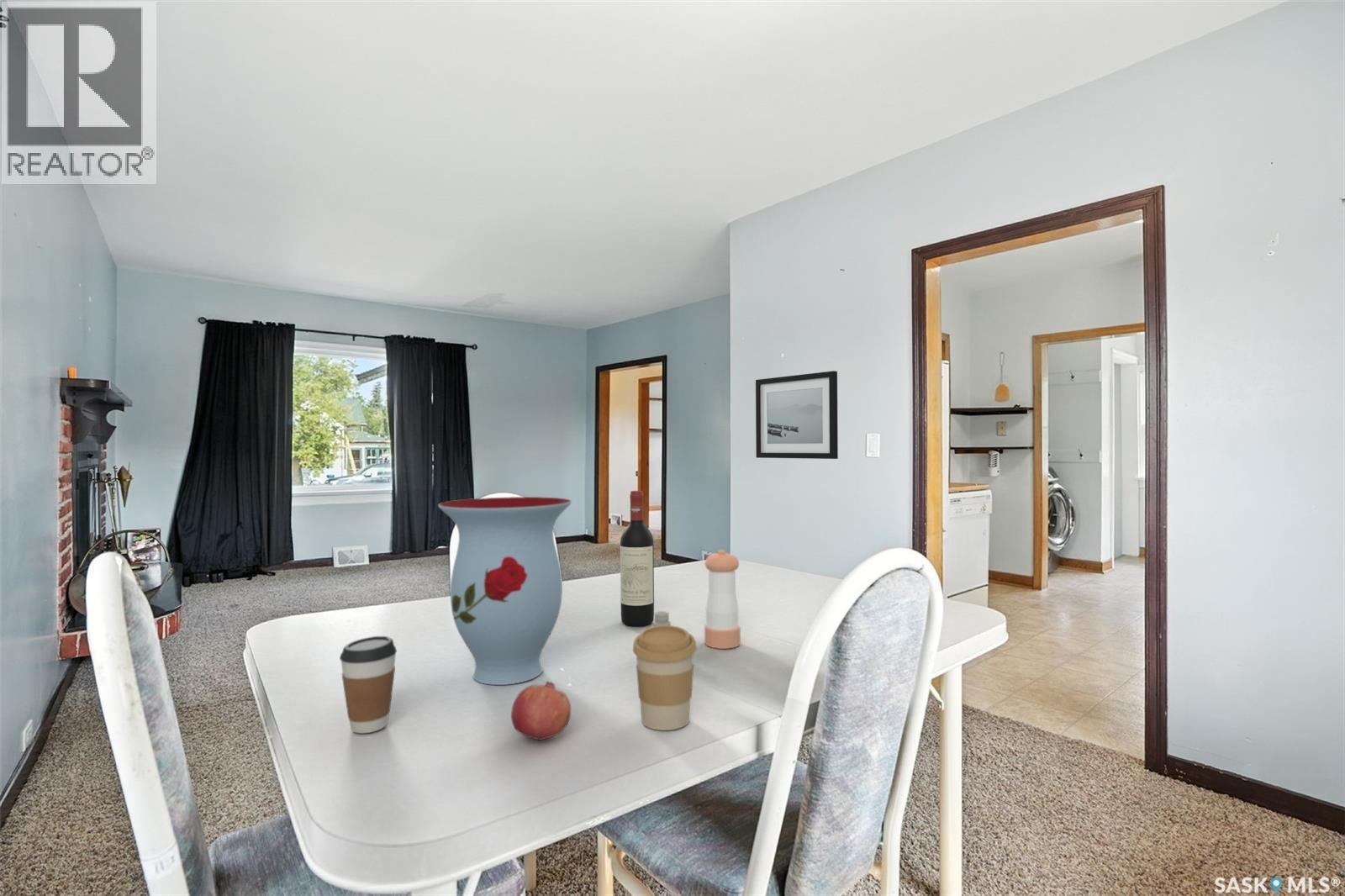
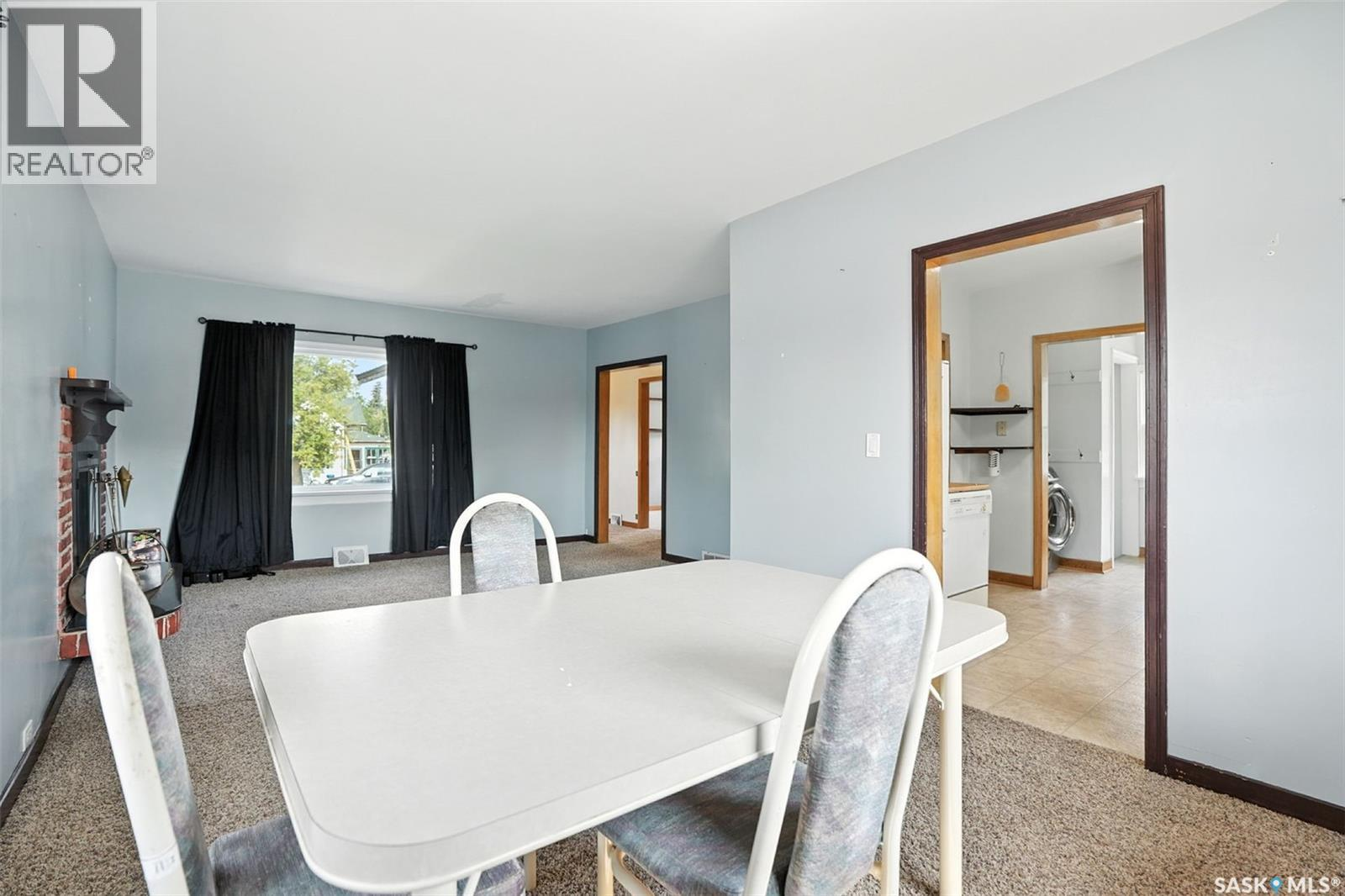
- coffee cup [339,635,398,735]
- pomegranate [510,681,572,741]
- wine bottle [620,490,655,627]
- wall art [755,370,839,460]
- saltshaker [651,610,672,627]
- vase [437,496,572,686]
- pepper shaker [704,549,741,650]
- coffee cup [632,625,698,731]
